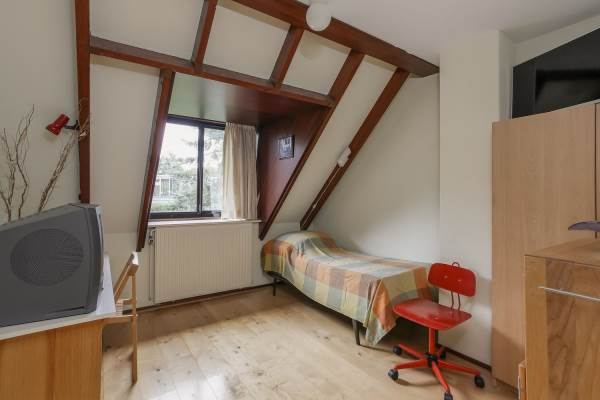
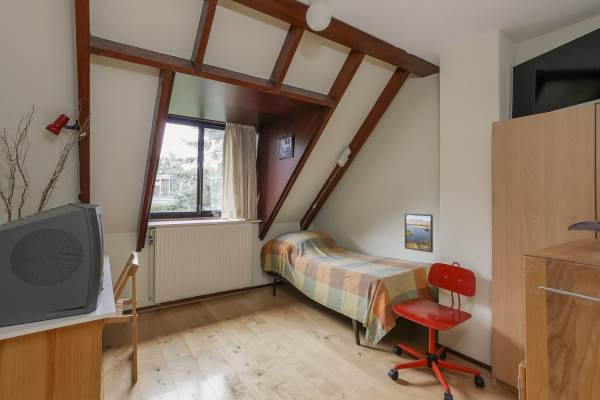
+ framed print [404,213,434,253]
